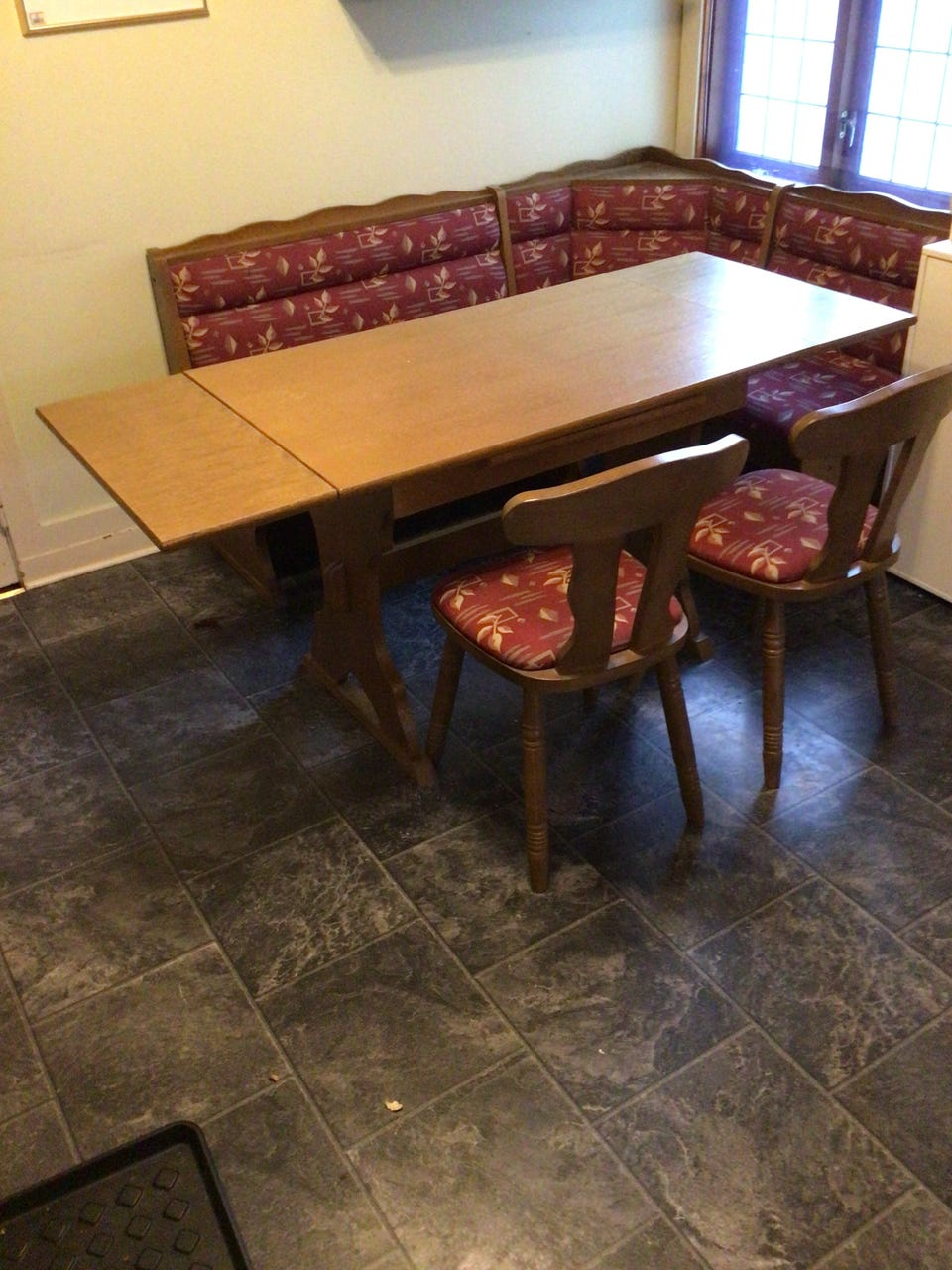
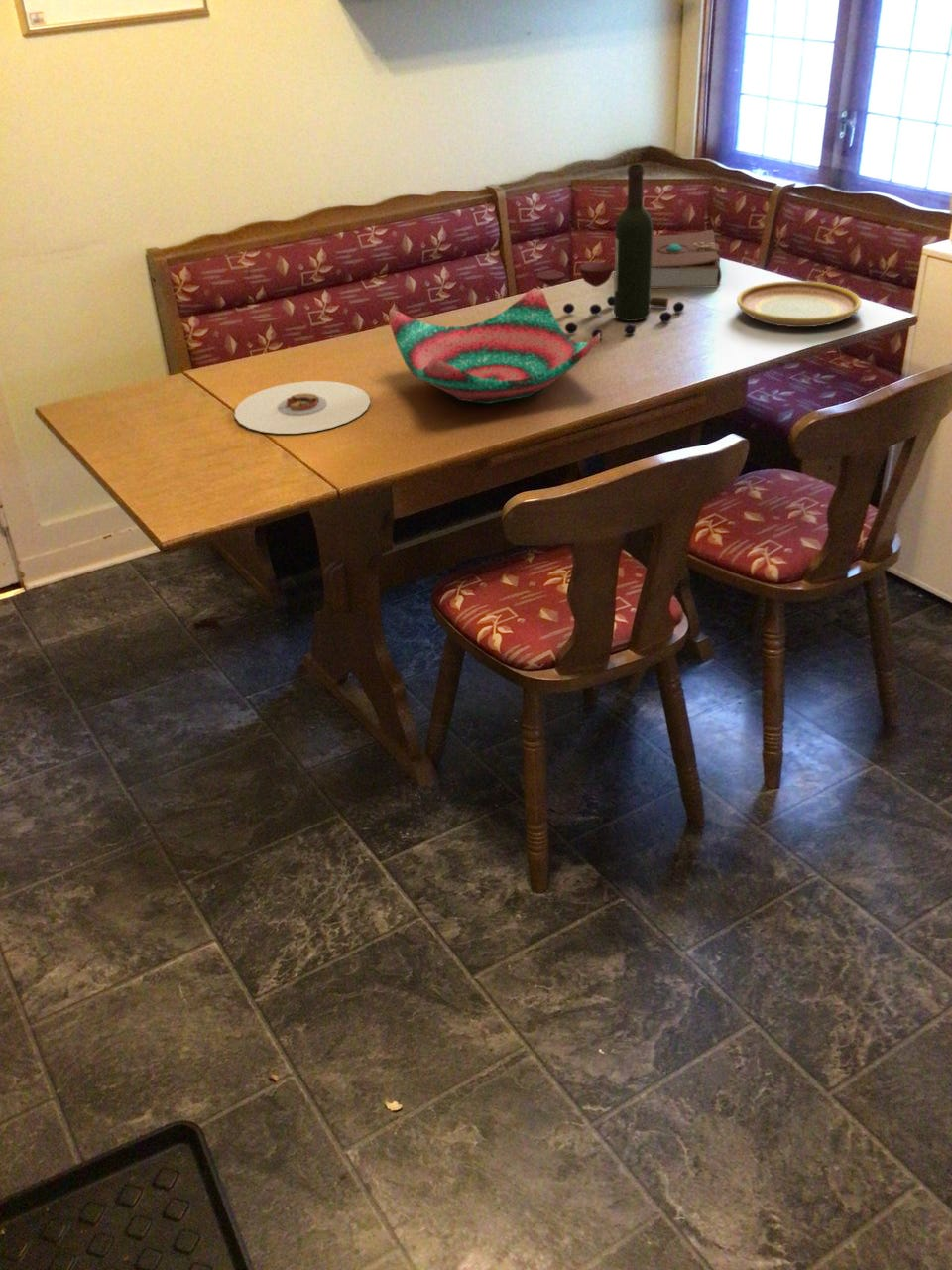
+ decorative bowl [389,287,601,405]
+ plate [234,380,371,435]
+ plate [736,280,862,328]
+ wine bottle [535,163,685,339]
+ book [651,228,722,290]
